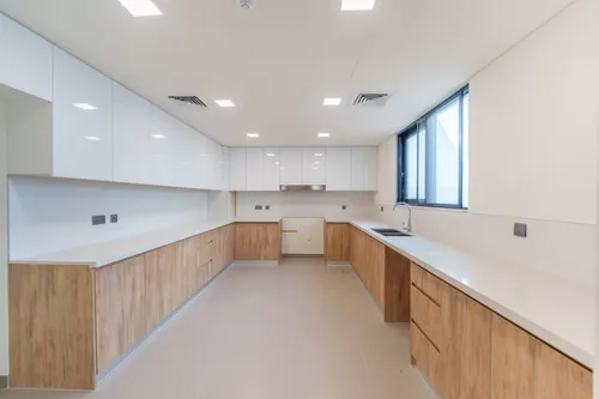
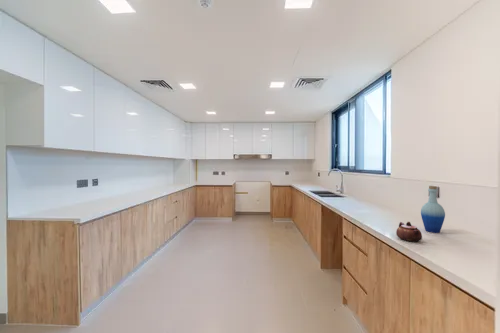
+ bottle [420,185,446,234]
+ teapot [395,221,423,243]
